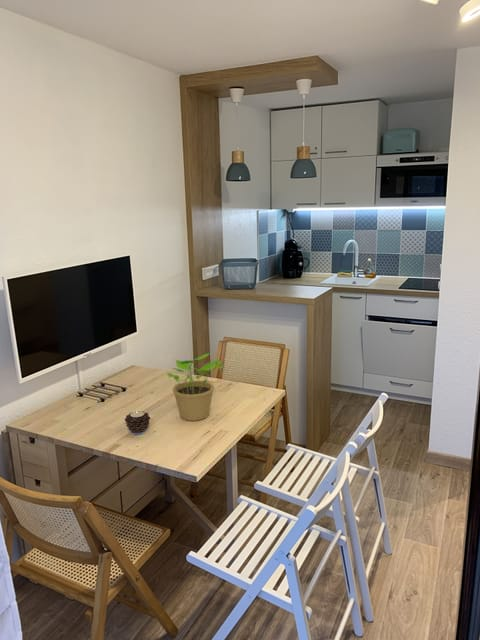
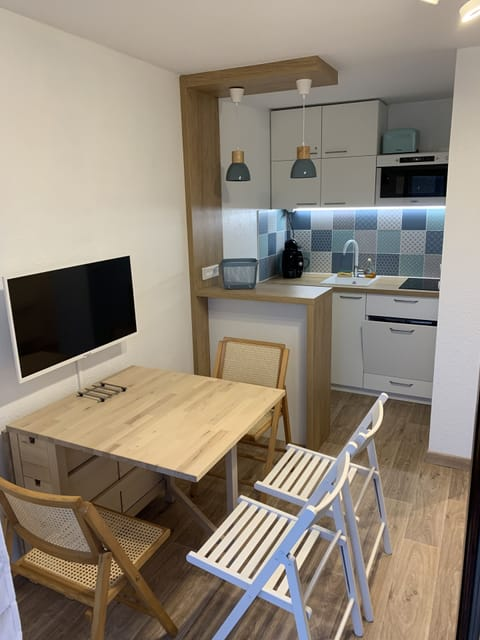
- candle [124,410,151,435]
- potted plant [166,352,224,422]
